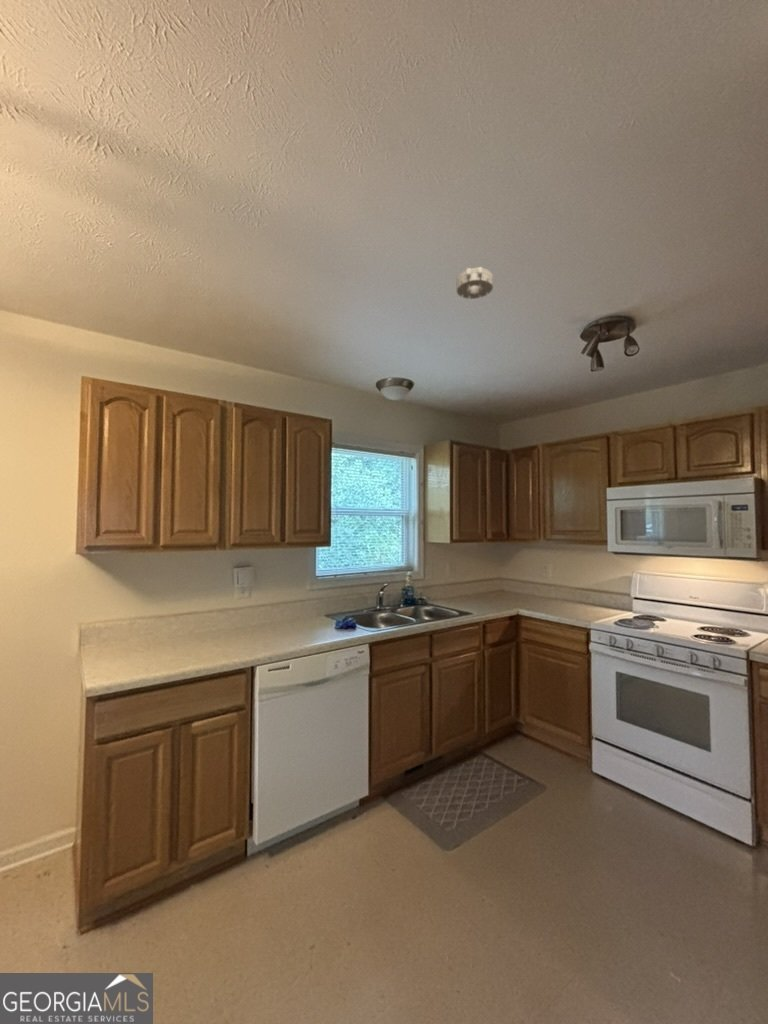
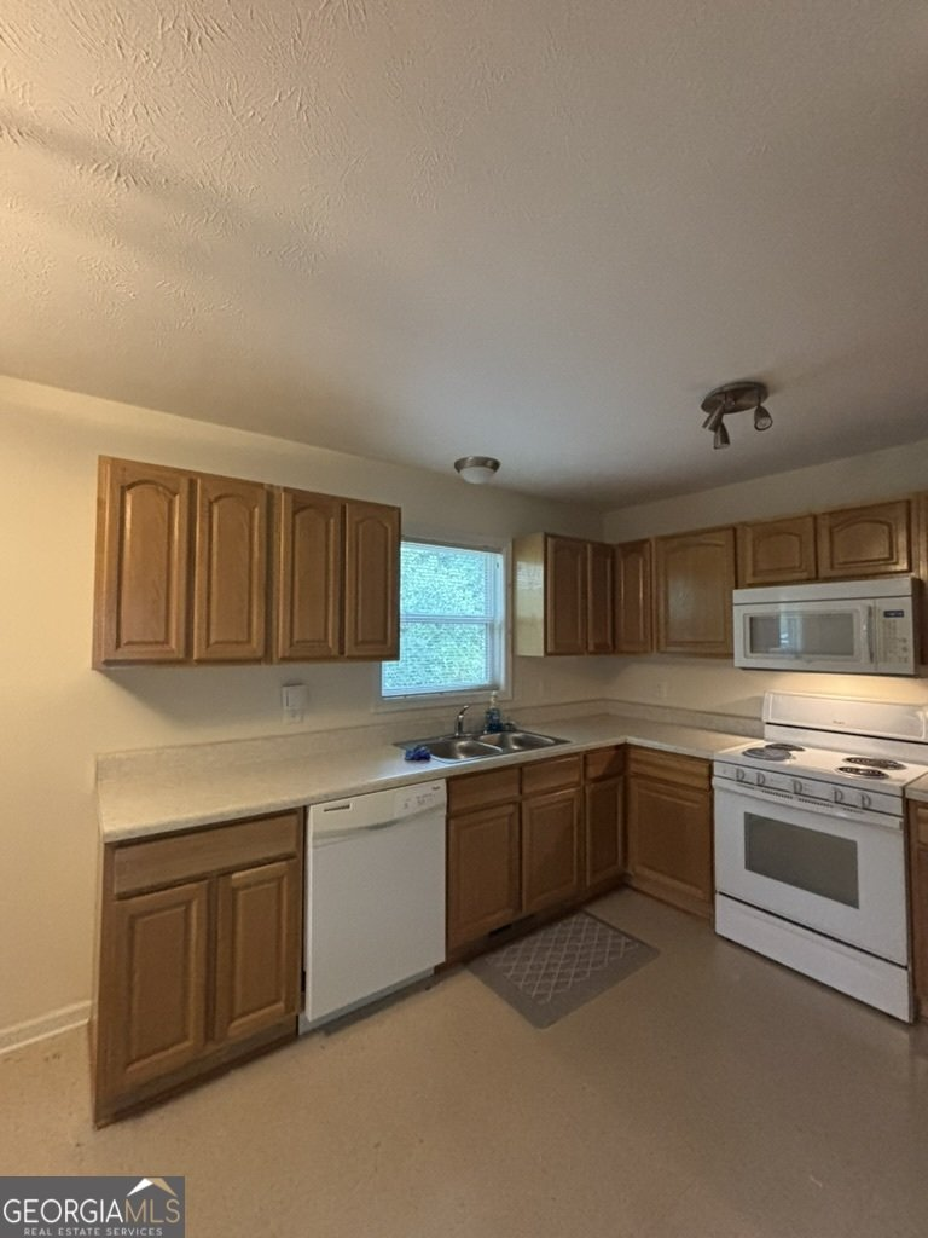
- smoke detector [456,266,494,300]
